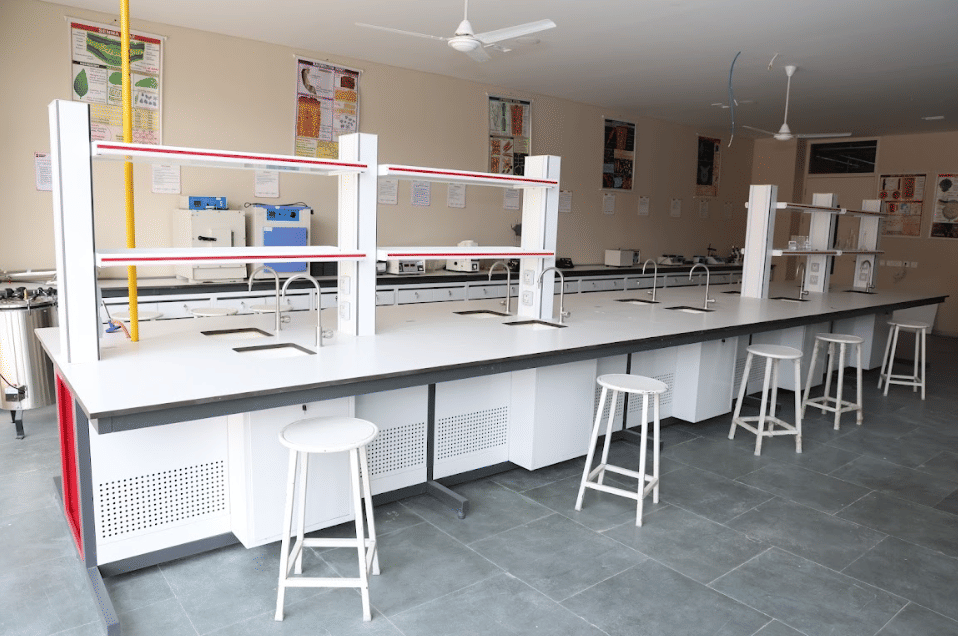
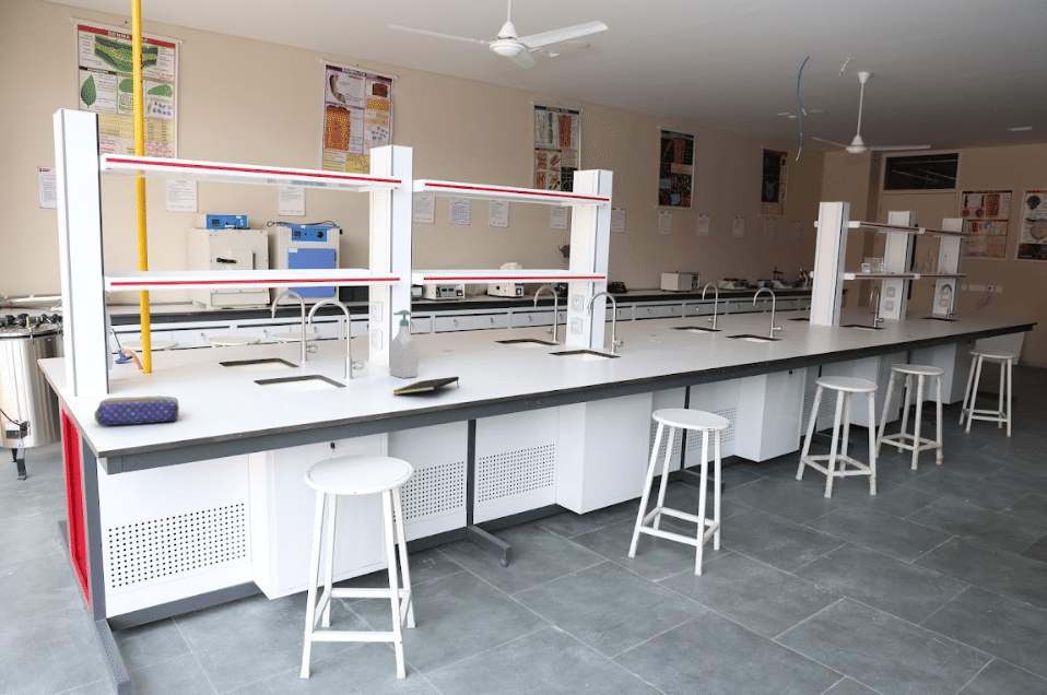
+ notepad [392,376,460,396]
+ pencil case [94,394,180,426]
+ soap bottle [389,309,419,379]
